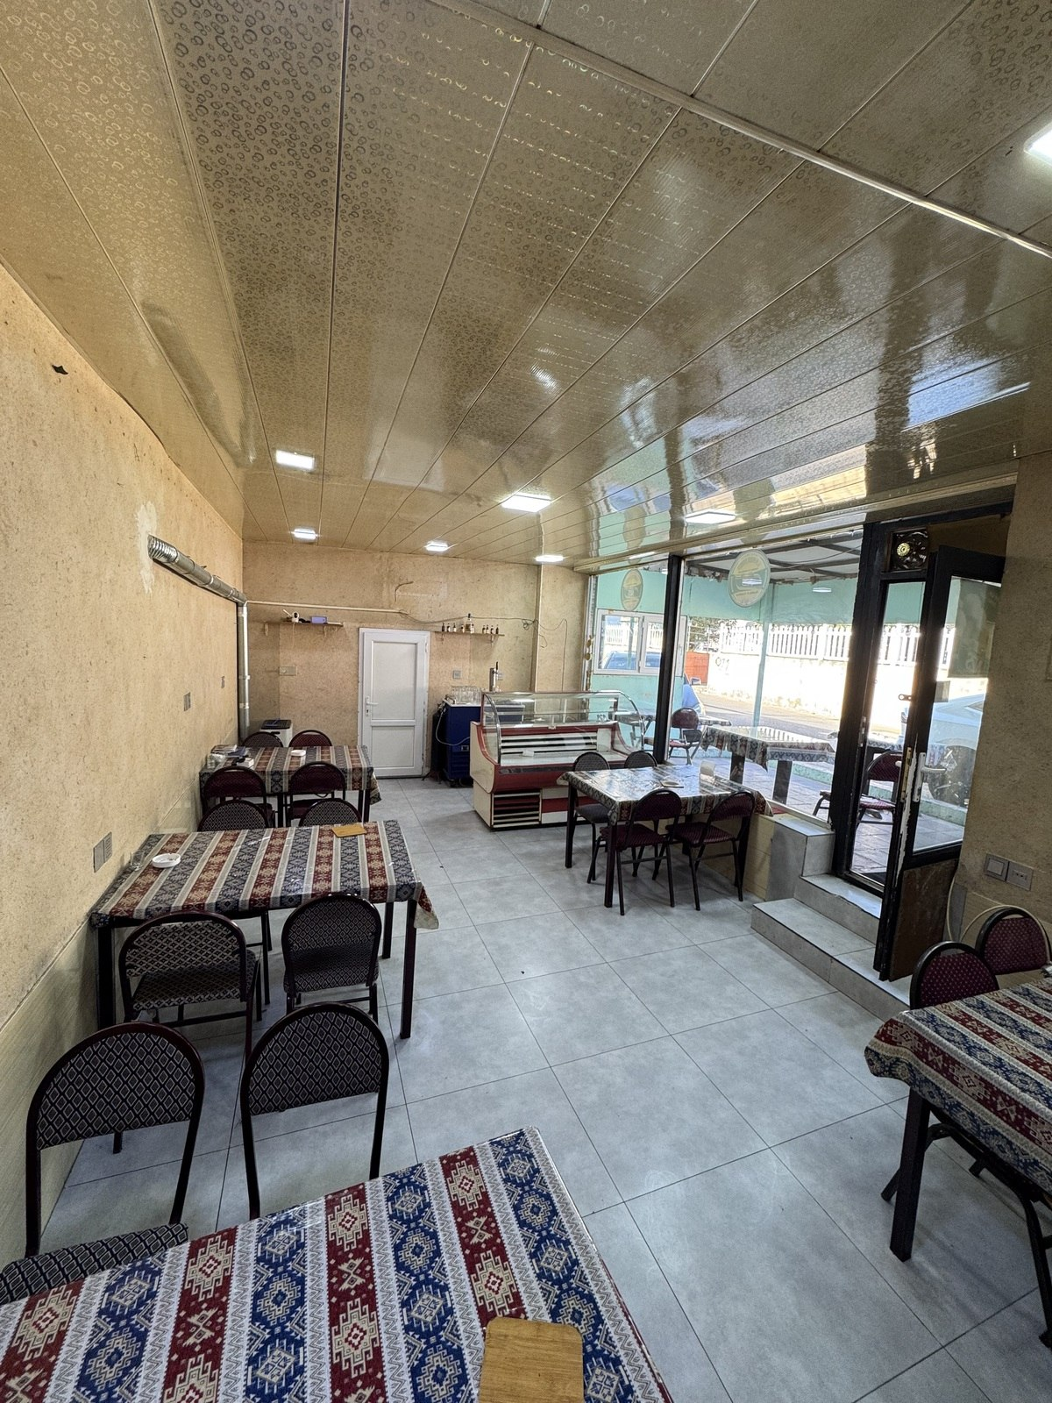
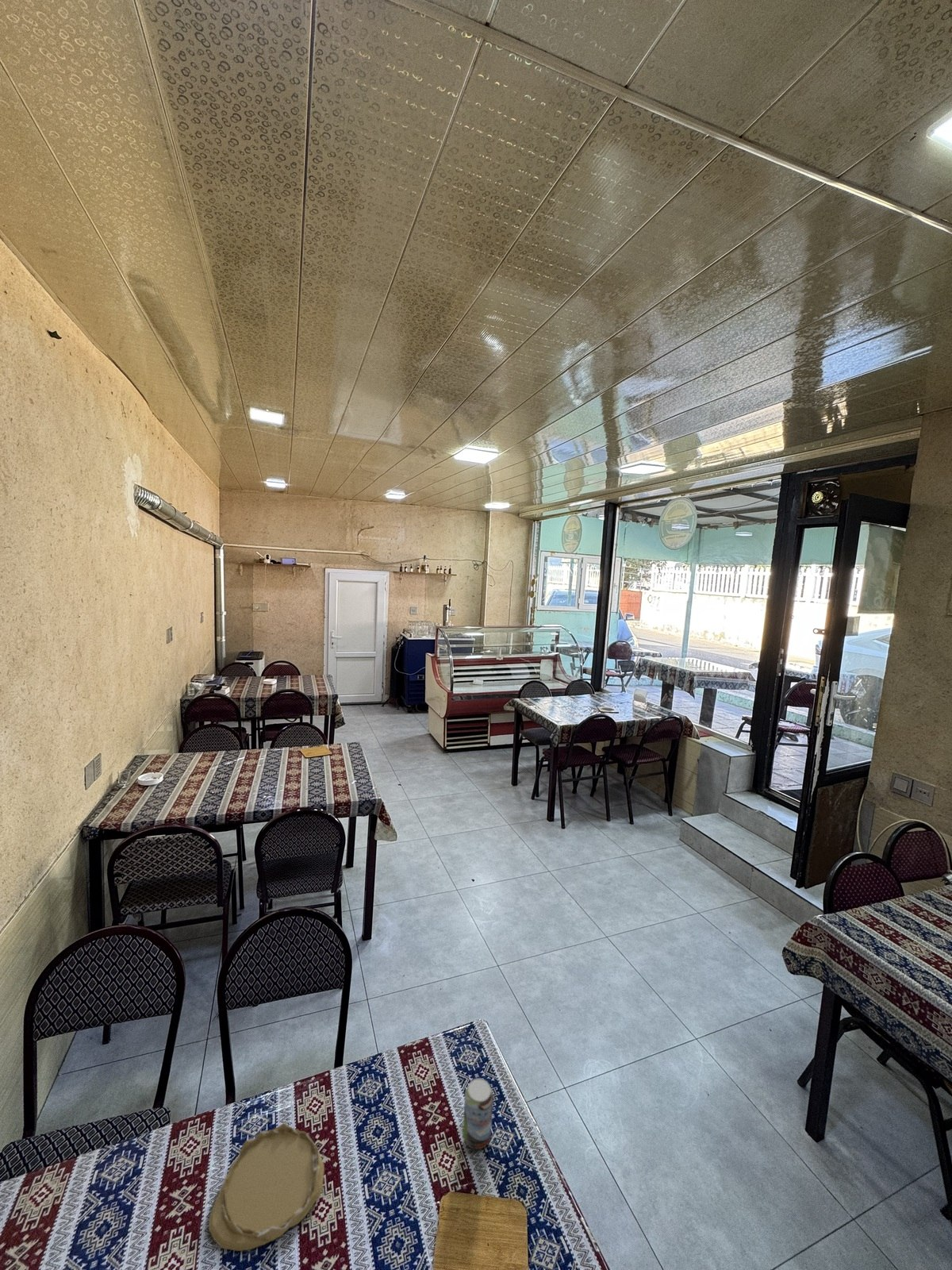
+ ashtray [208,1122,325,1252]
+ beverage can [462,1077,494,1151]
